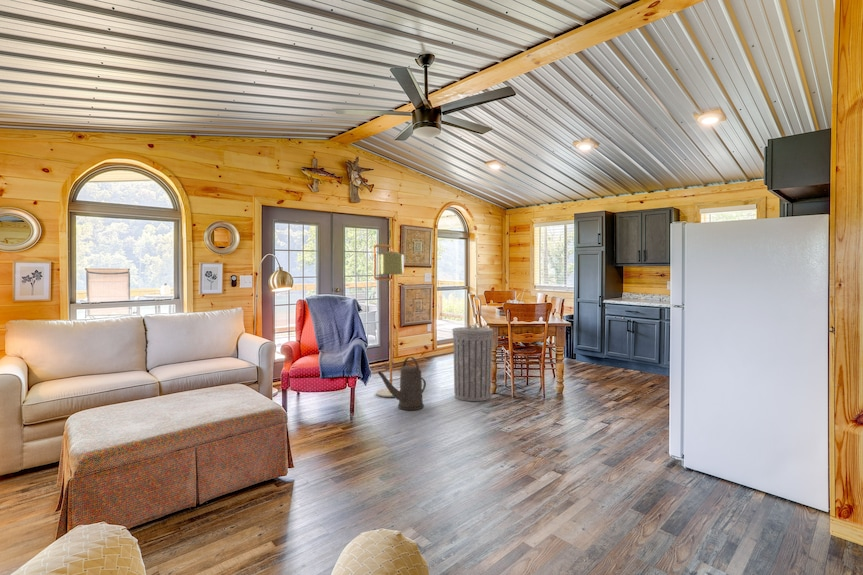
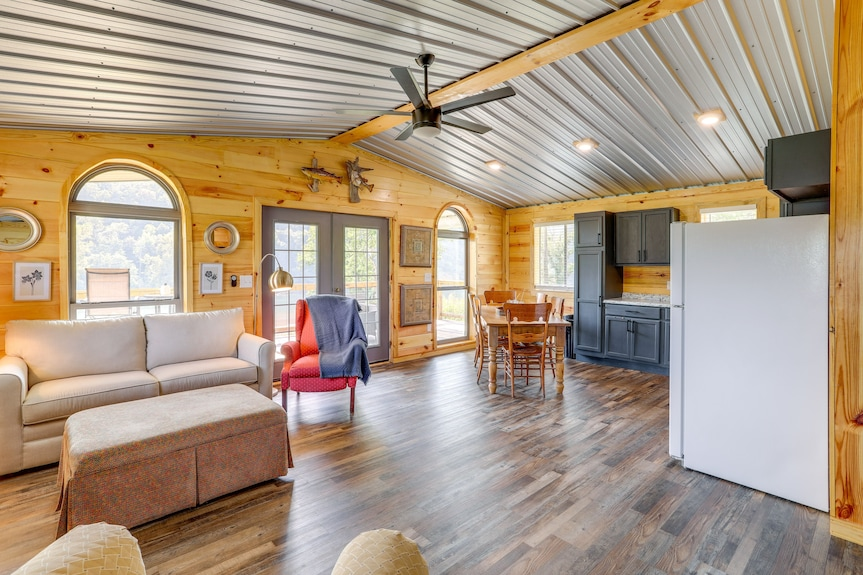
- watering can [377,356,427,411]
- trash can [451,324,494,402]
- floor lamp [372,243,405,398]
